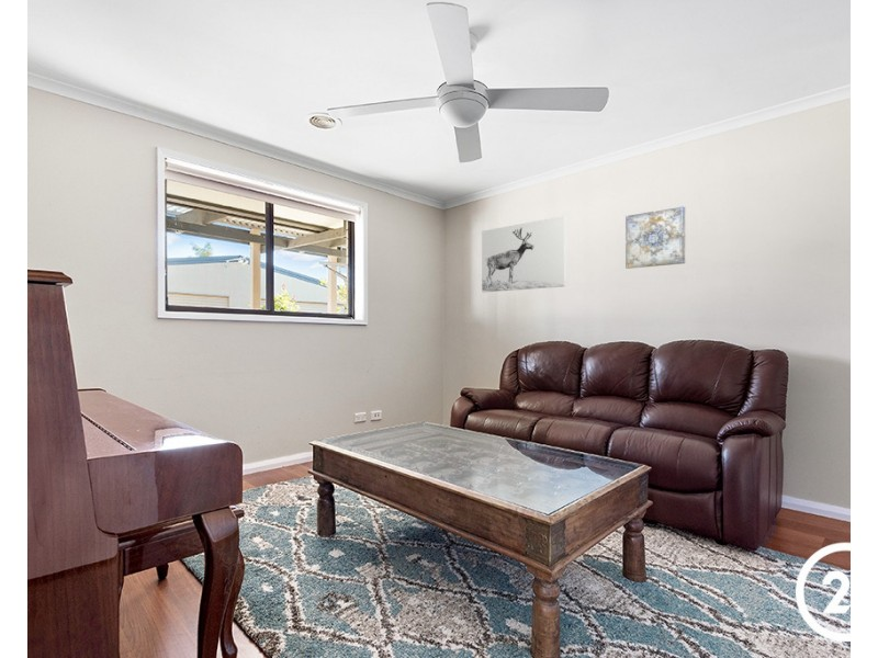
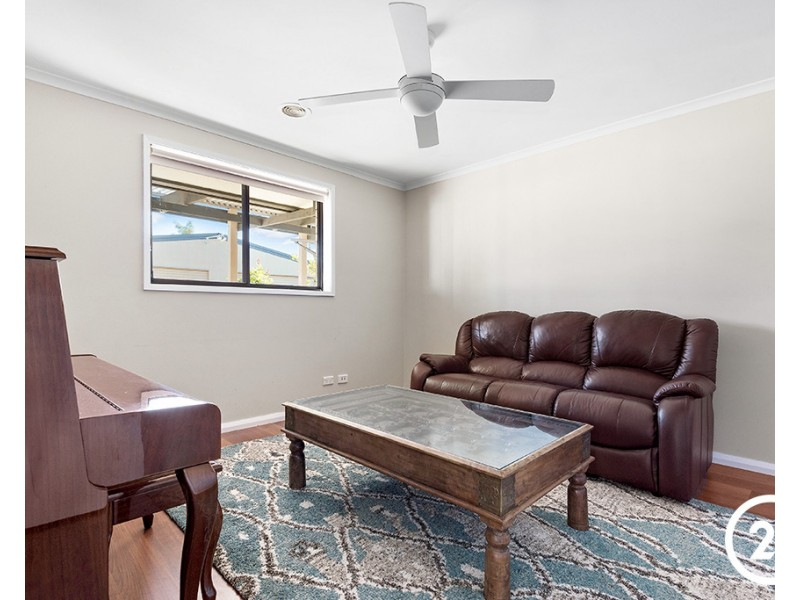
- wall art [481,215,567,293]
- wall art [624,205,686,270]
